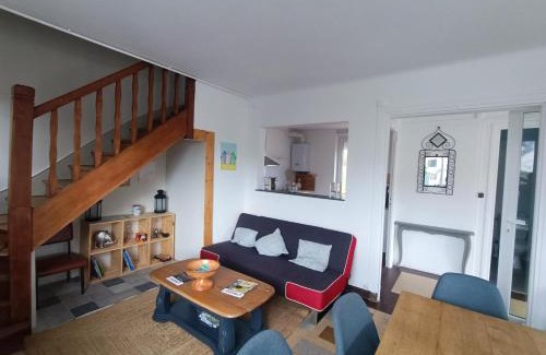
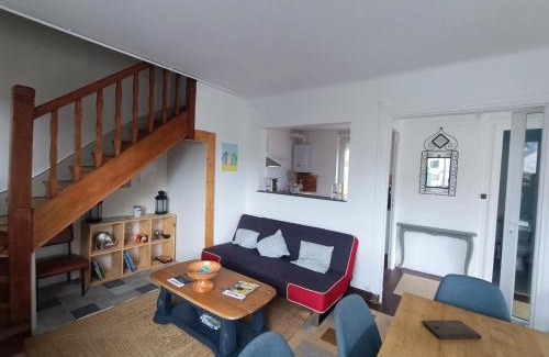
+ cutting board [422,320,483,341]
